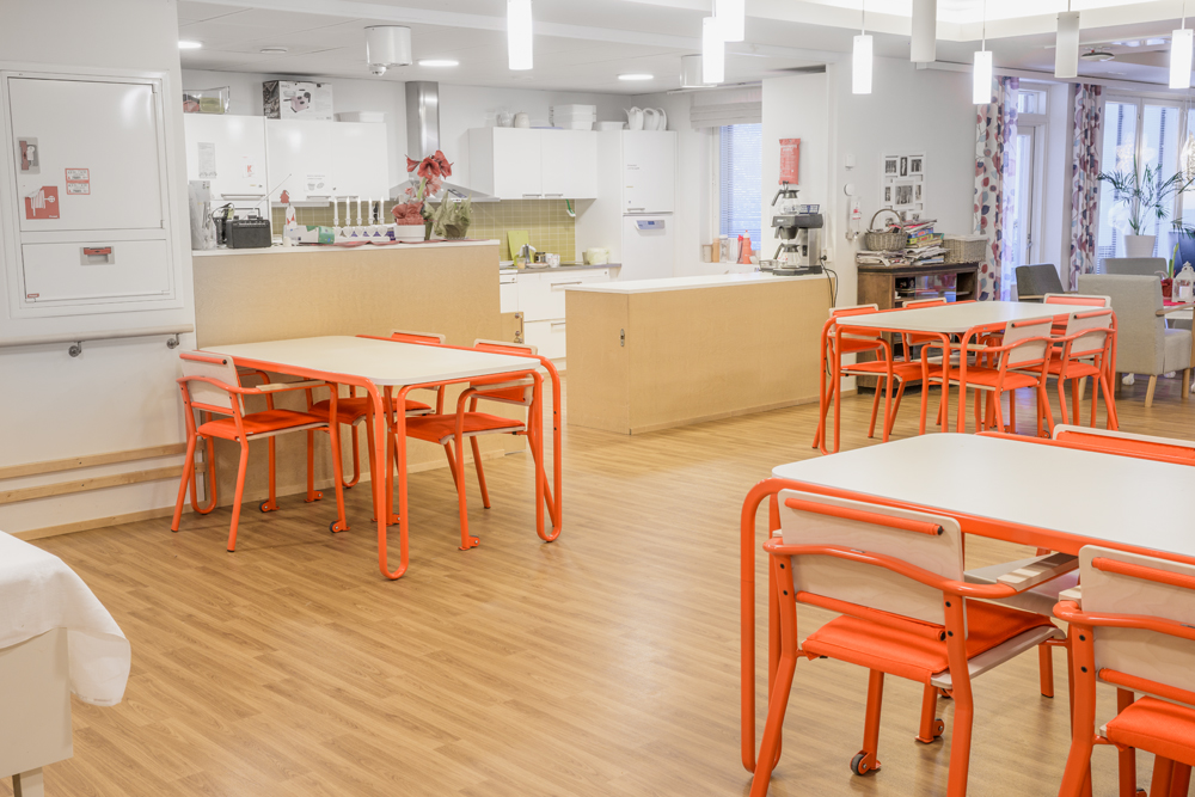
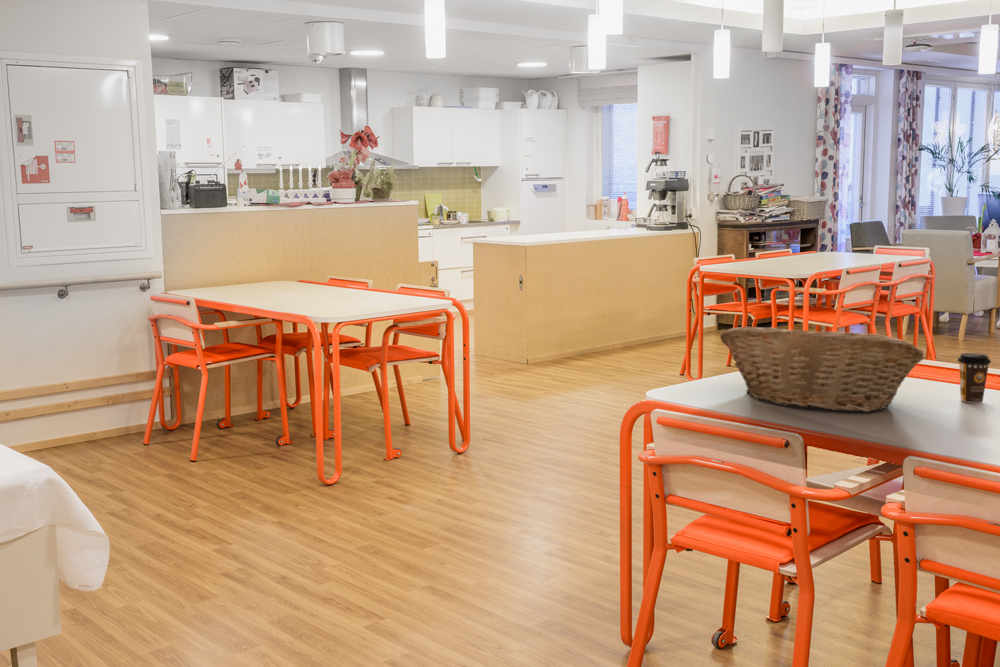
+ fruit basket [719,325,925,413]
+ coffee cup [956,352,992,404]
